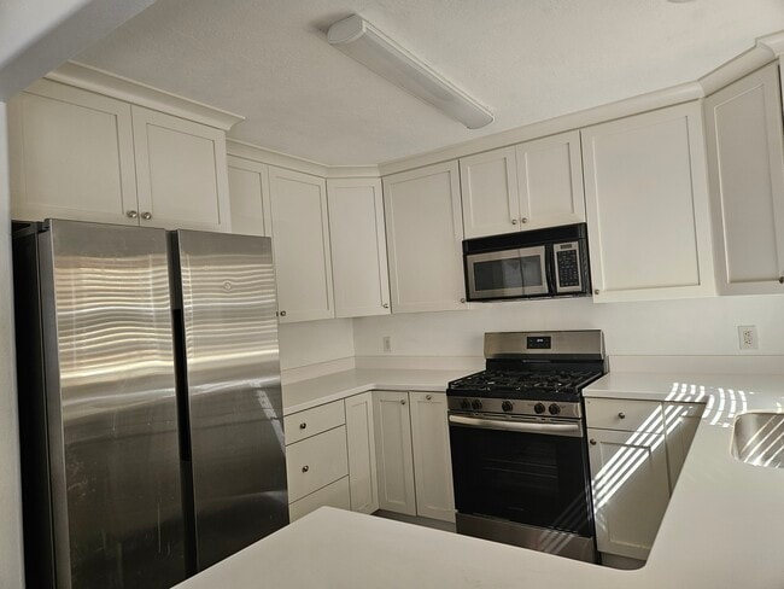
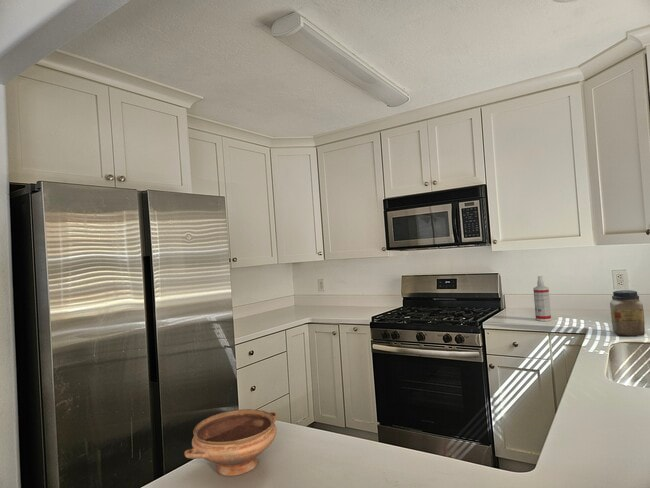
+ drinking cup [183,408,278,477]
+ spray bottle [532,275,552,322]
+ jar [609,289,646,337]
